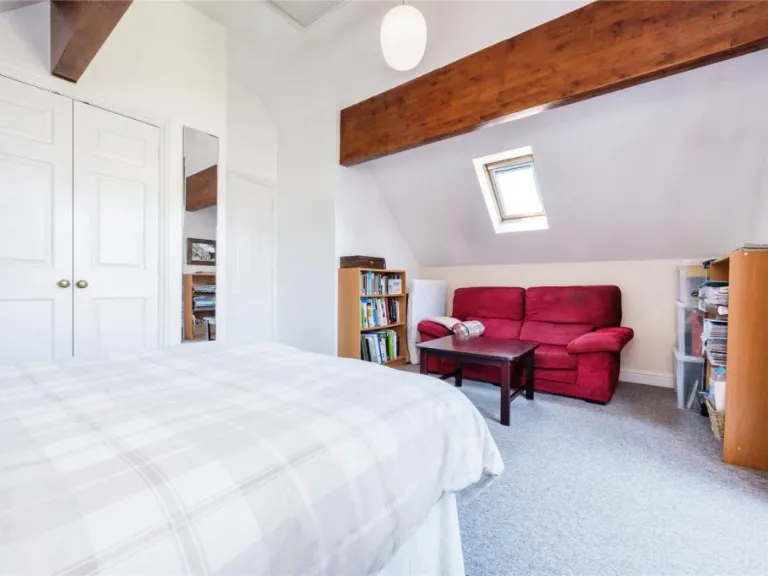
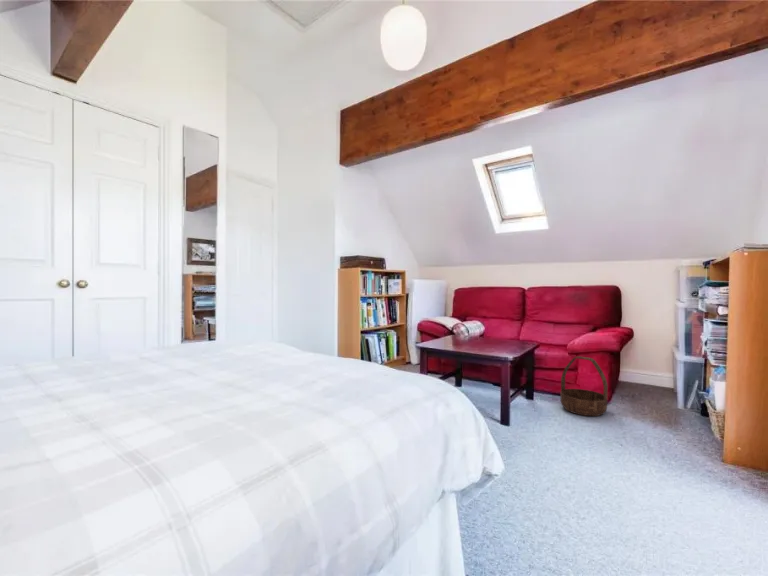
+ basket [559,355,609,417]
